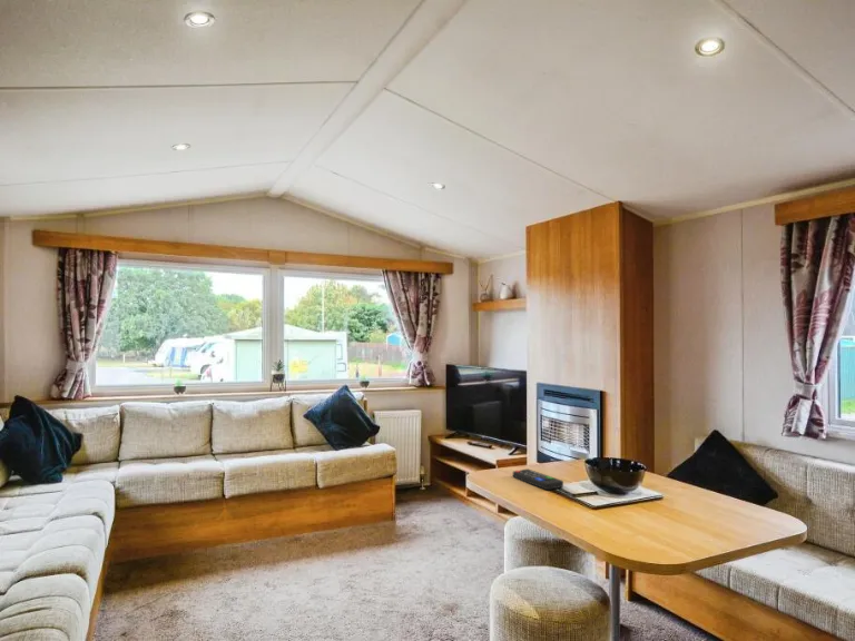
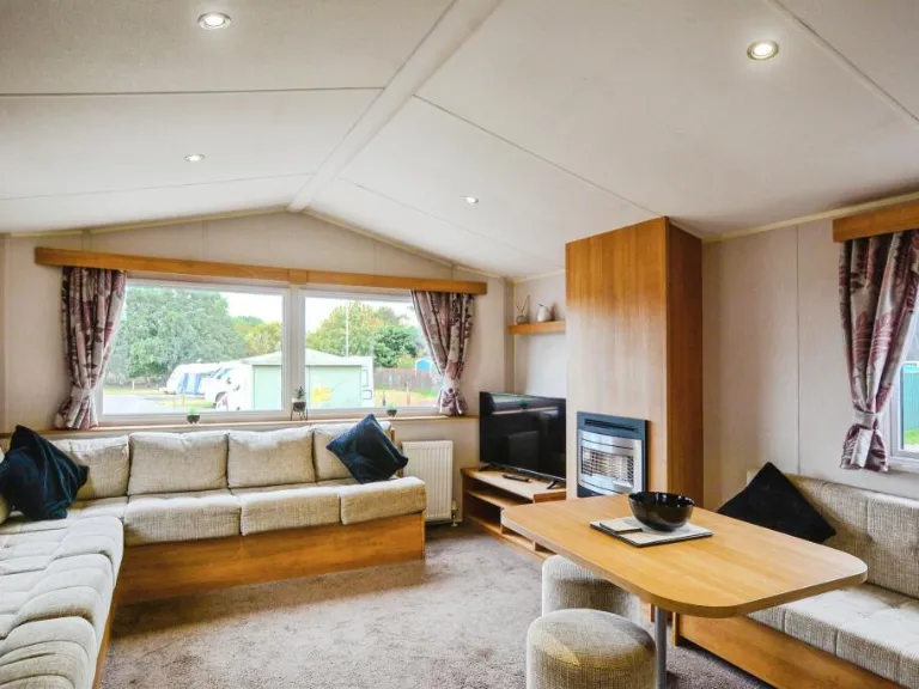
- remote control [512,467,564,491]
